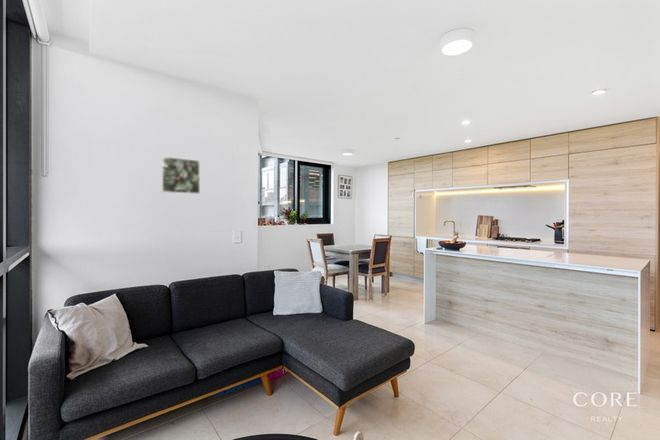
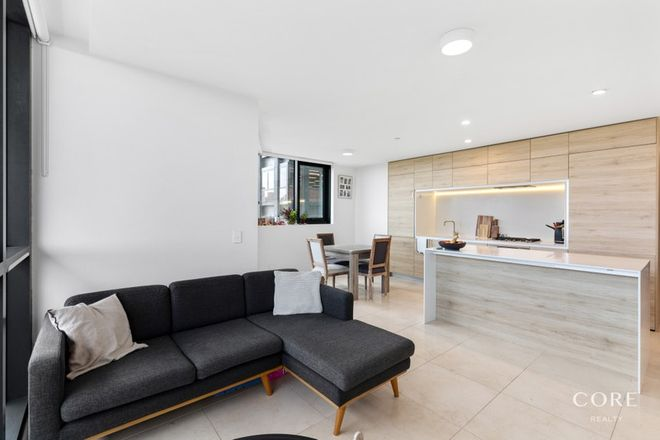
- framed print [161,155,201,195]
